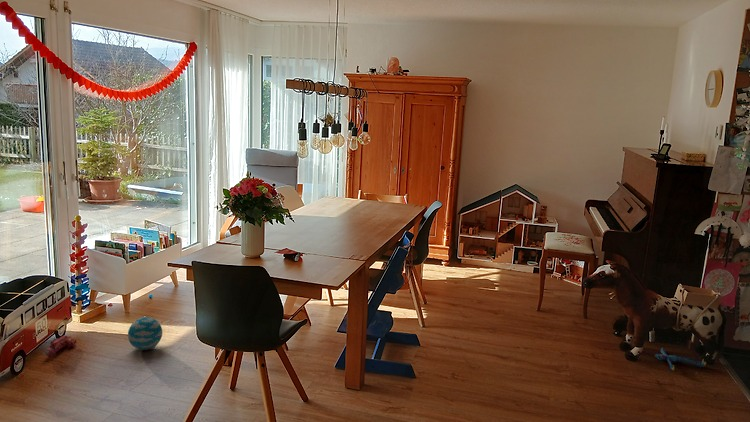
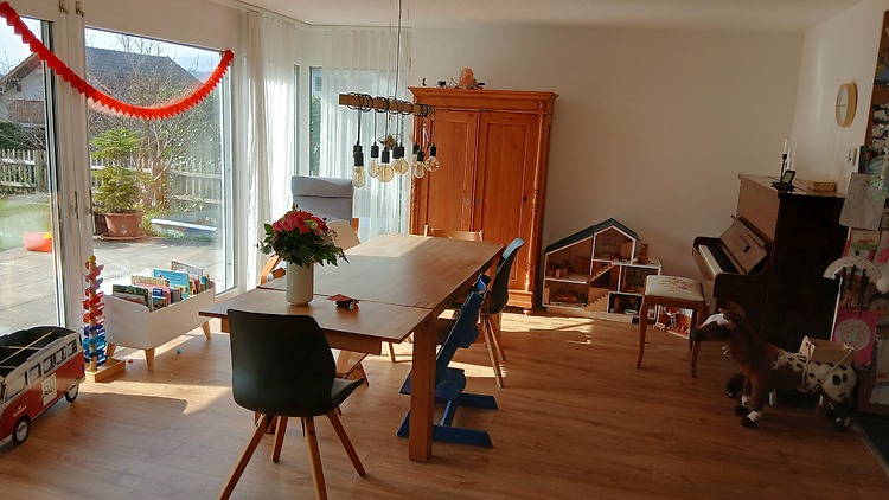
- toy train [44,334,77,358]
- plush toy [654,347,707,371]
- decorative ball [127,316,163,351]
